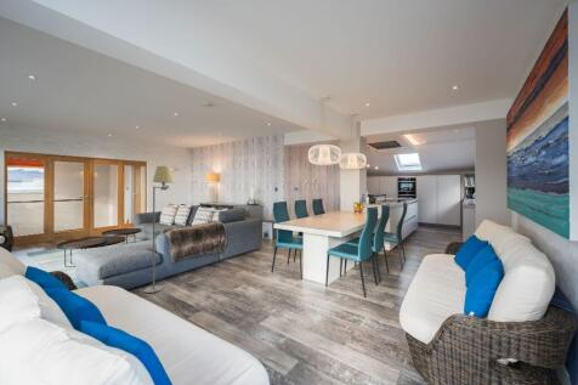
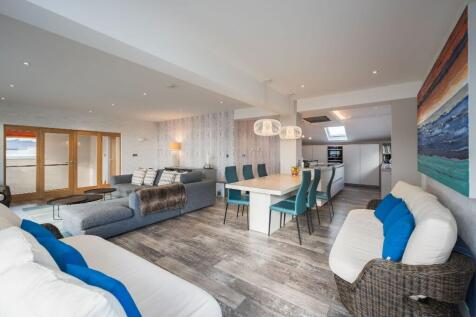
- floor lamp [142,165,175,294]
